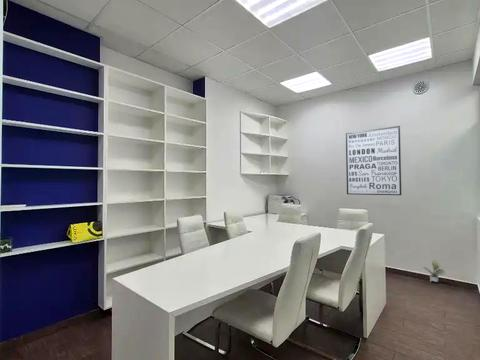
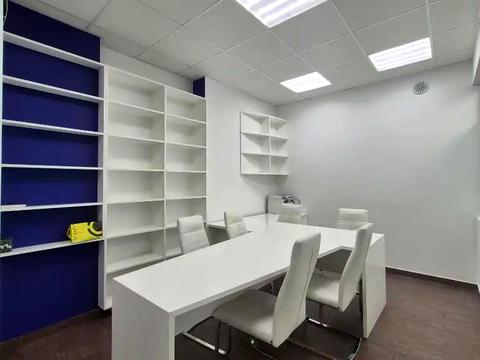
- wall art [345,125,403,196]
- potted plant [422,259,446,283]
